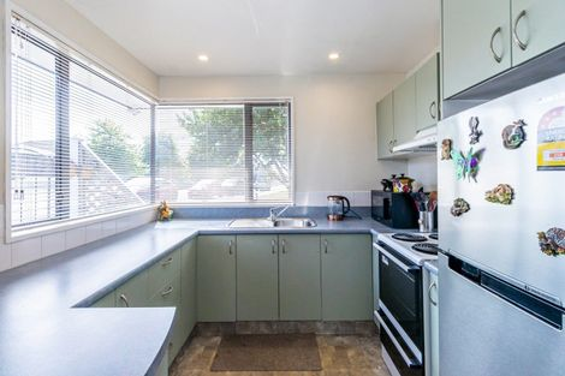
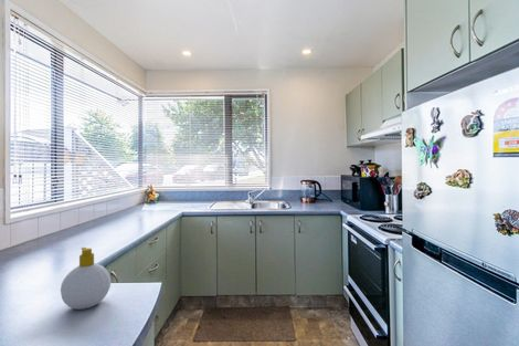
+ soap bottle [60,247,112,311]
